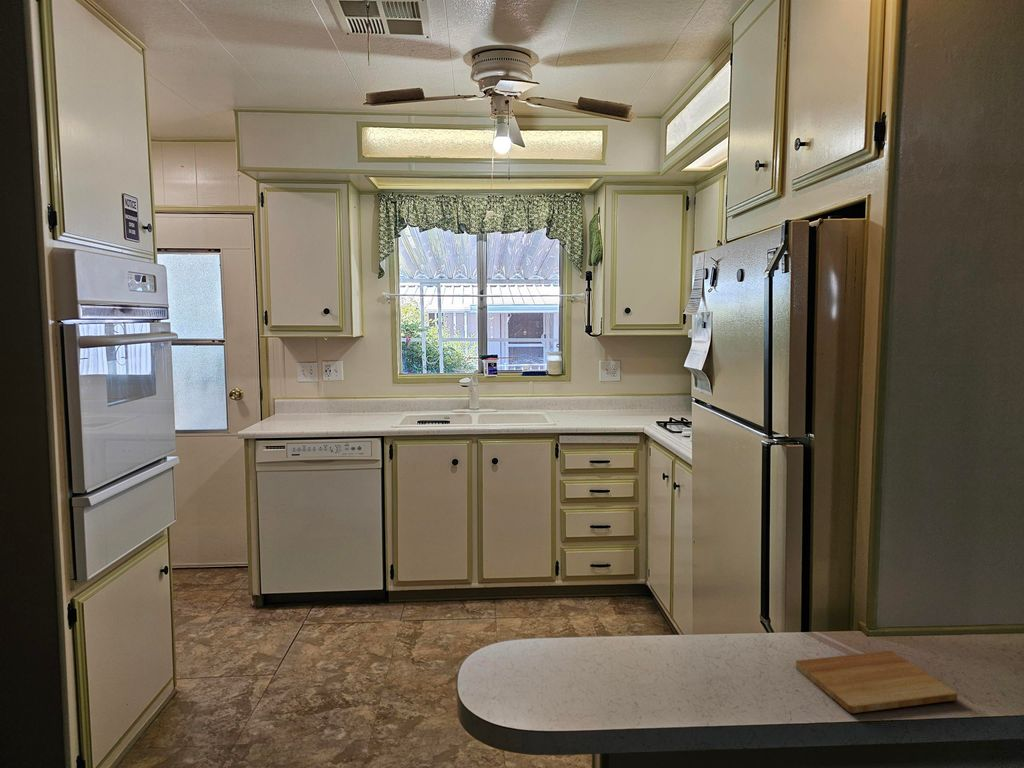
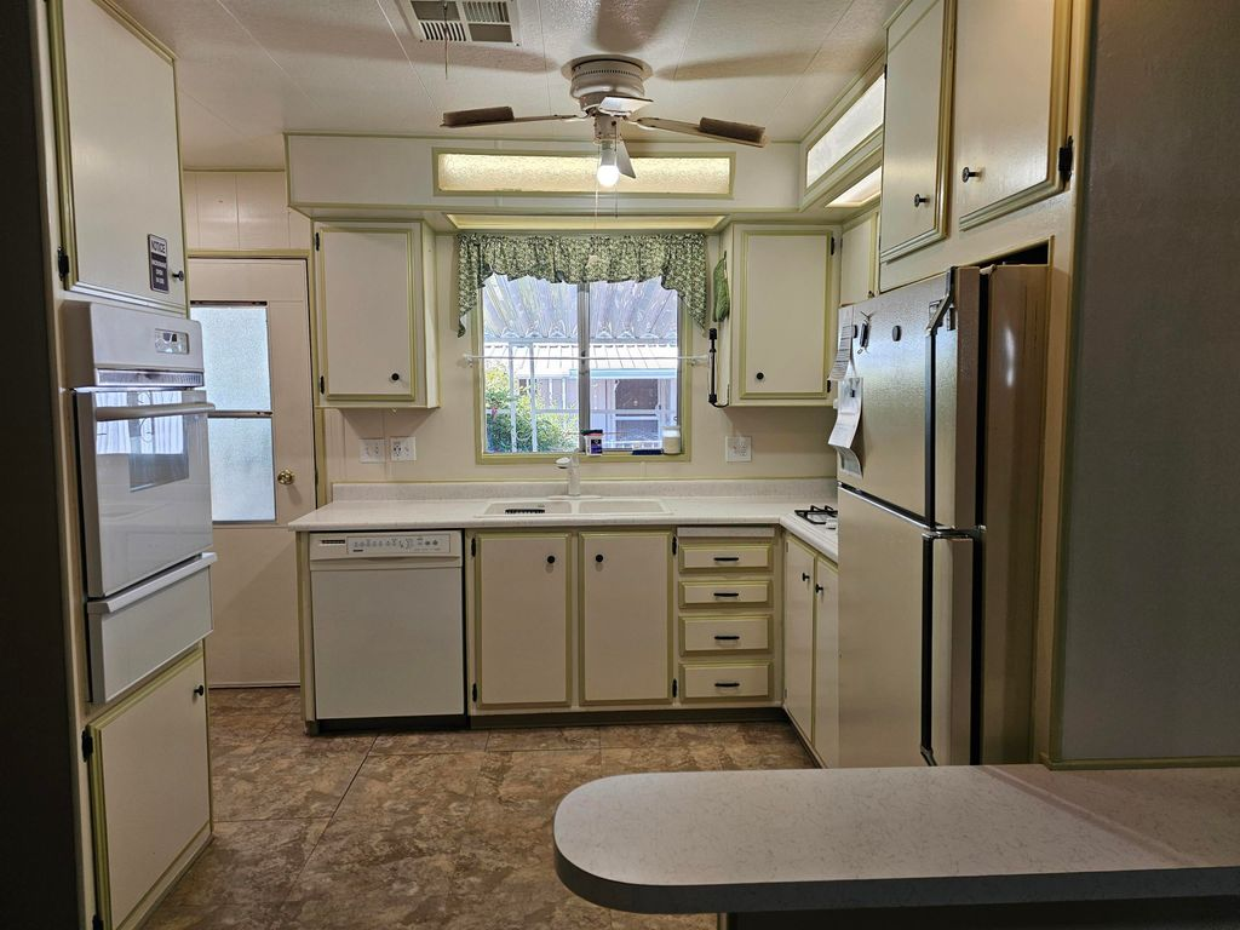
- cutting board [795,650,958,714]
